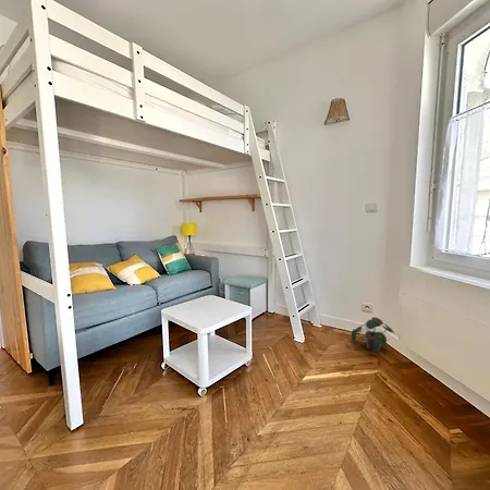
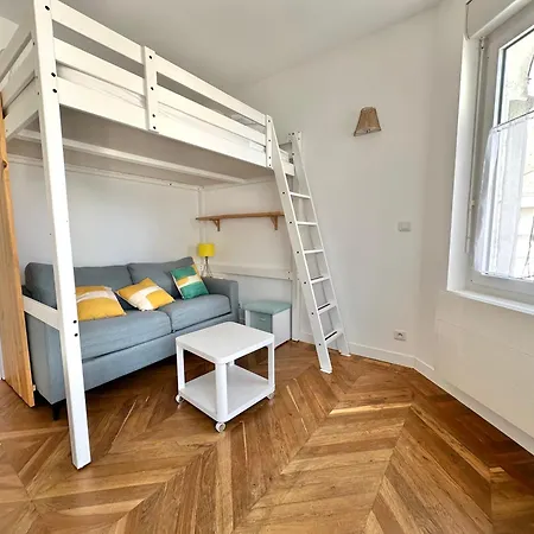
- potted plant [351,316,396,353]
